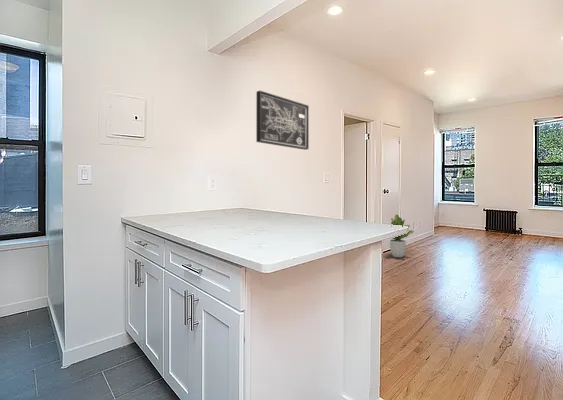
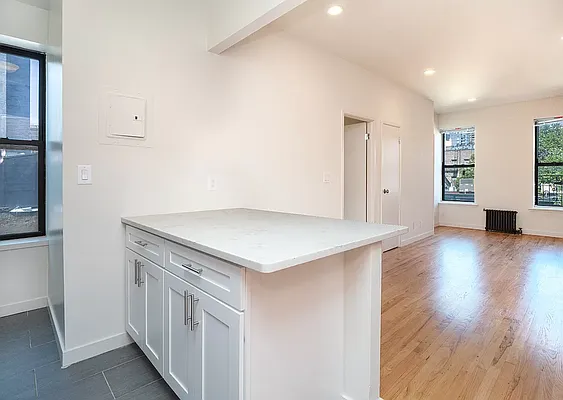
- wall art [255,90,310,151]
- potted plant [389,213,415,258]
